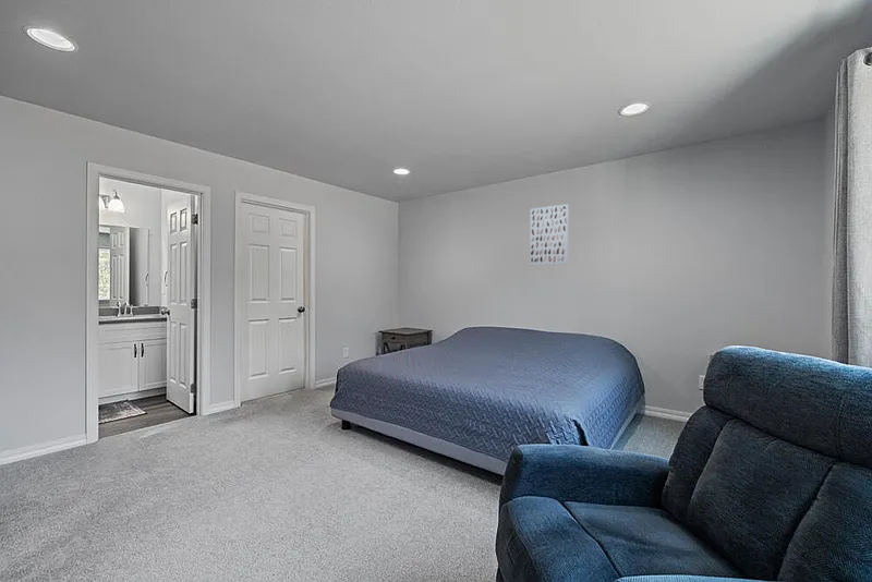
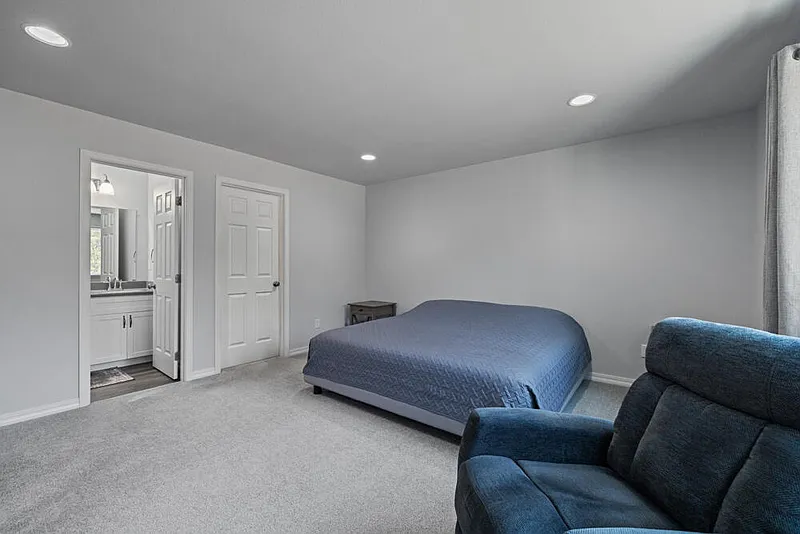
- wall art [529,203,570,267]
